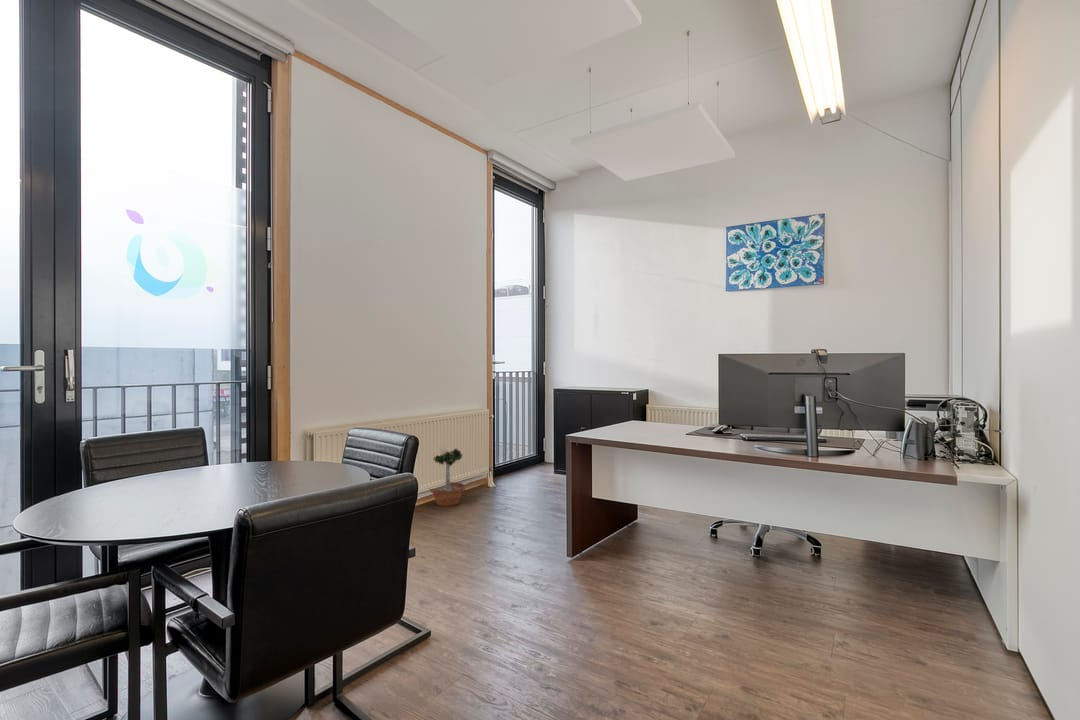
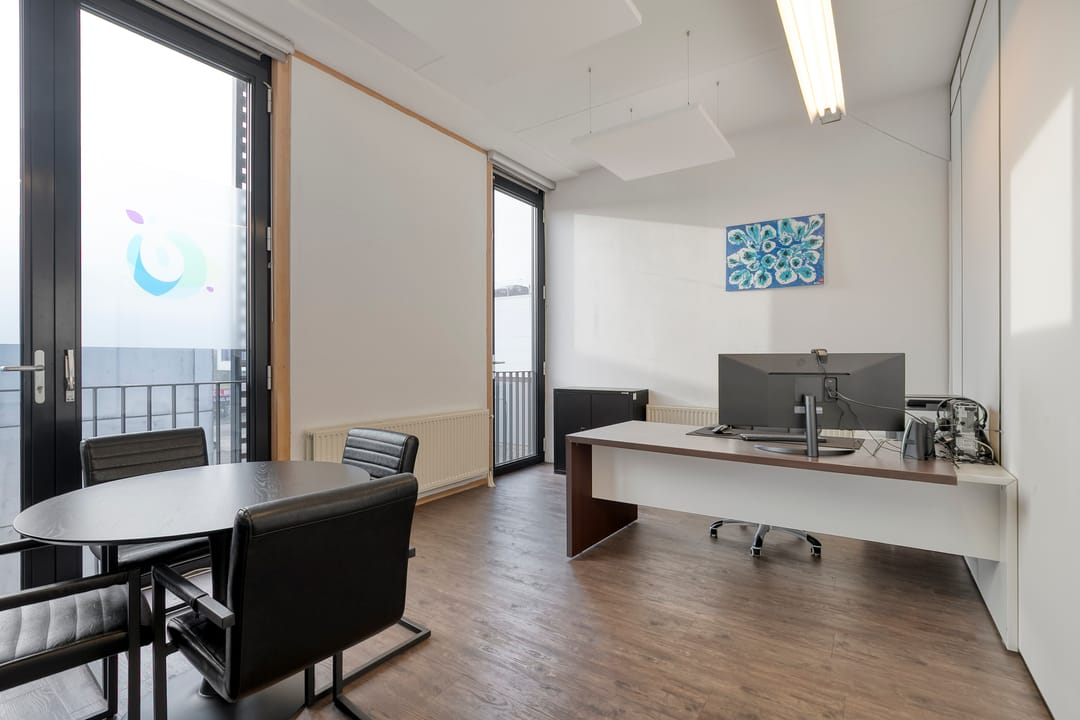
- potted tree [429,444,467,507]
